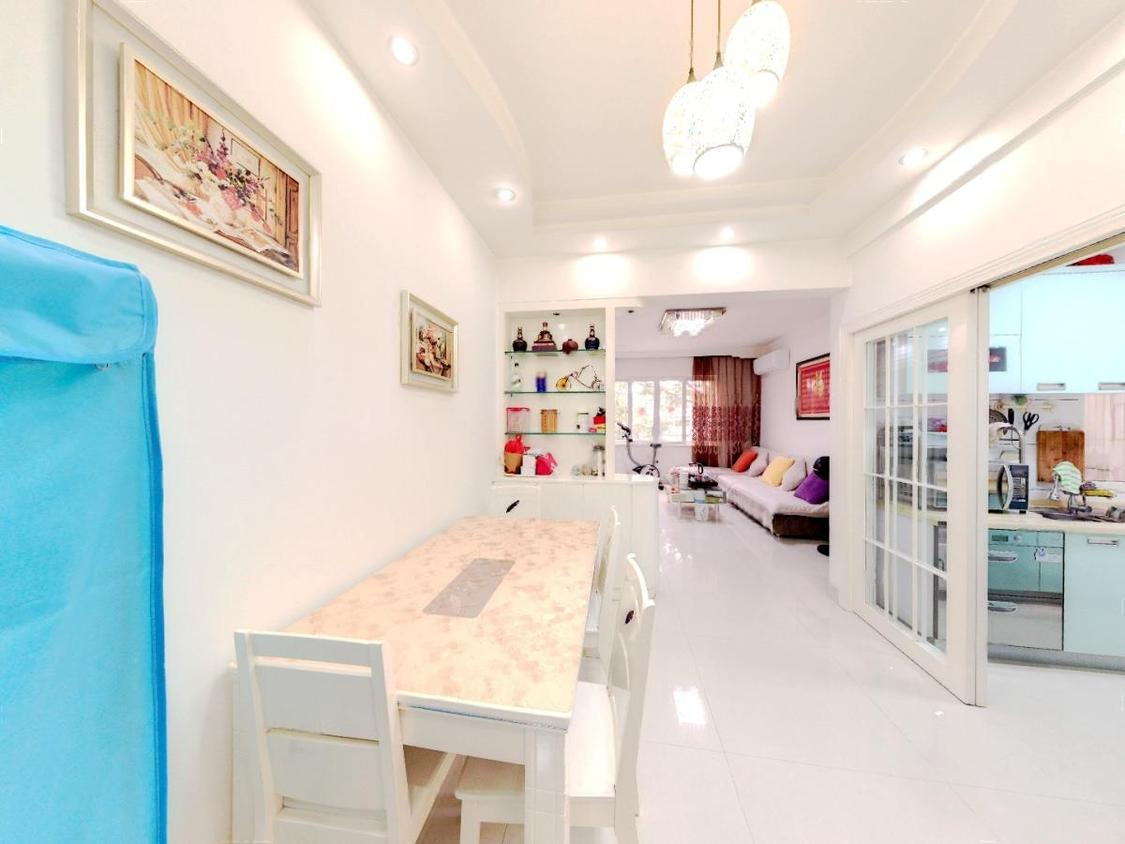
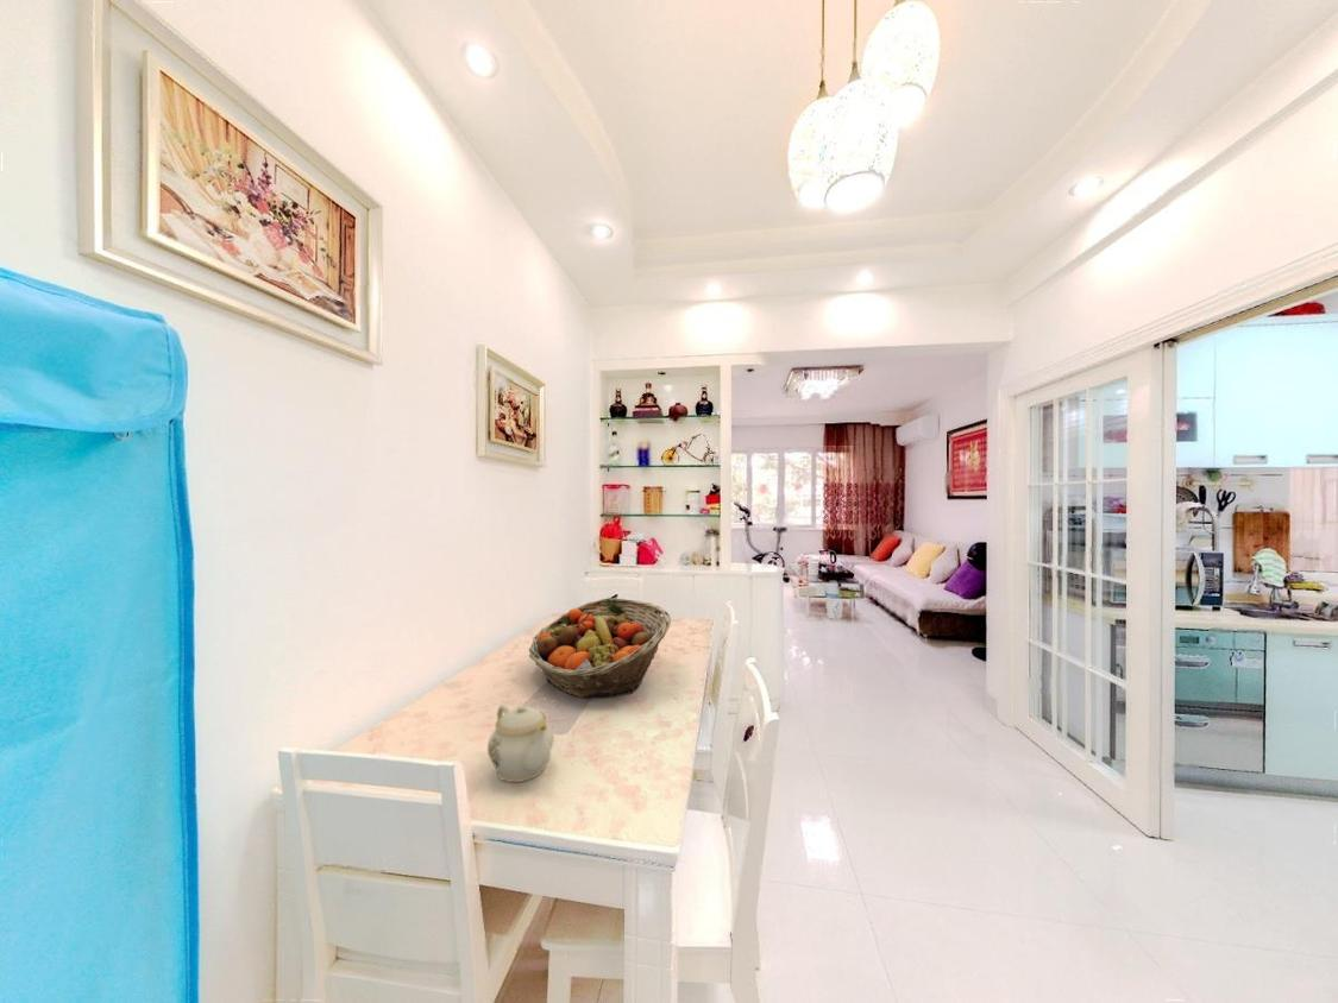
+ teapot [486,704,555,783]
+ fruit basket [528,597,672,700]
